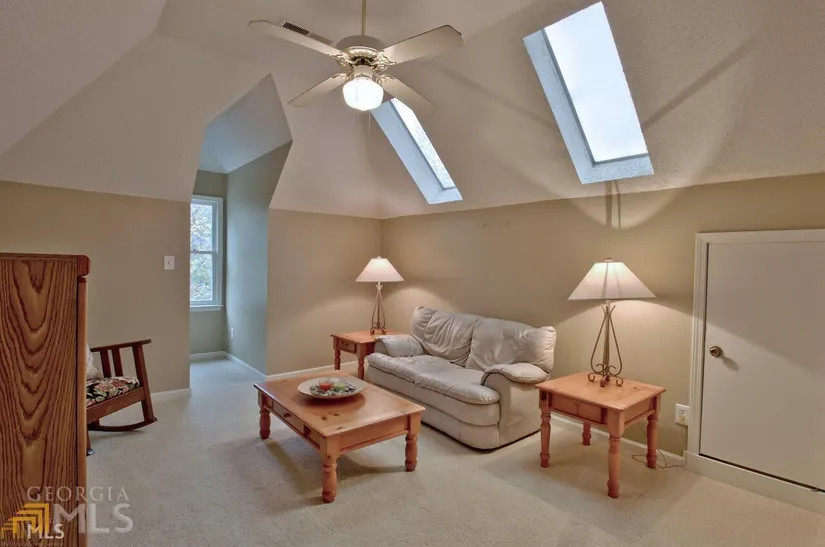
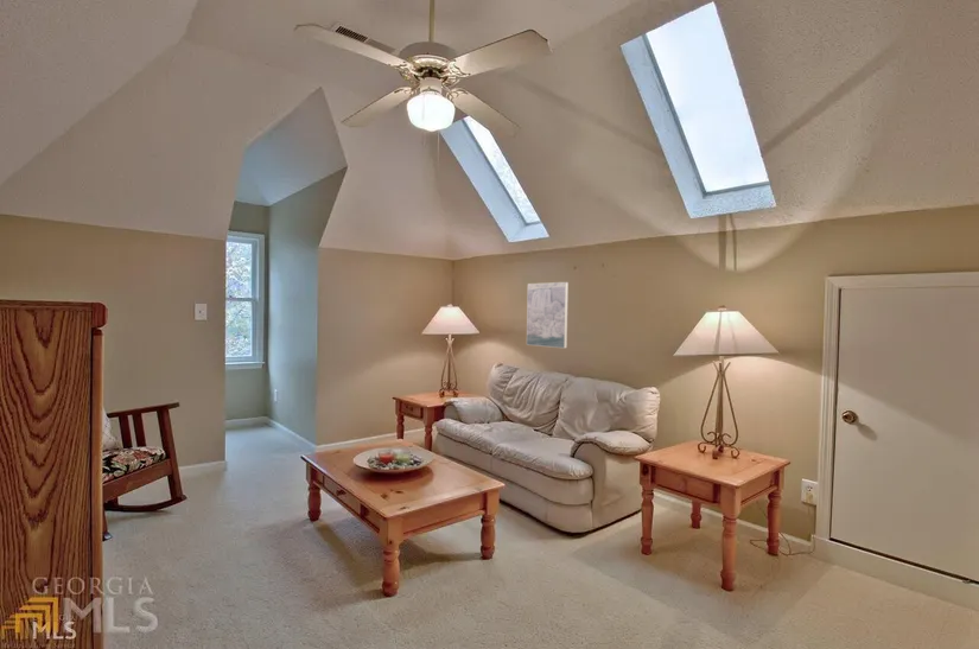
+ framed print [526,281,570,349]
